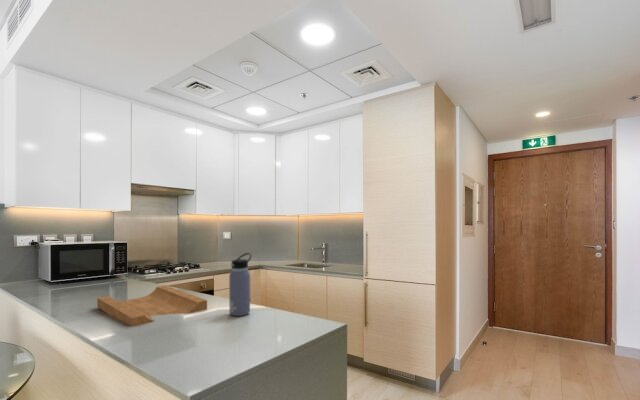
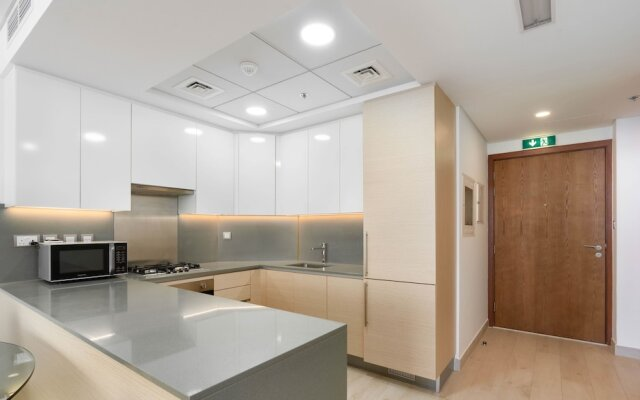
- cutting board [96,284,208,327]
- water bottle [228,252,252,317]
